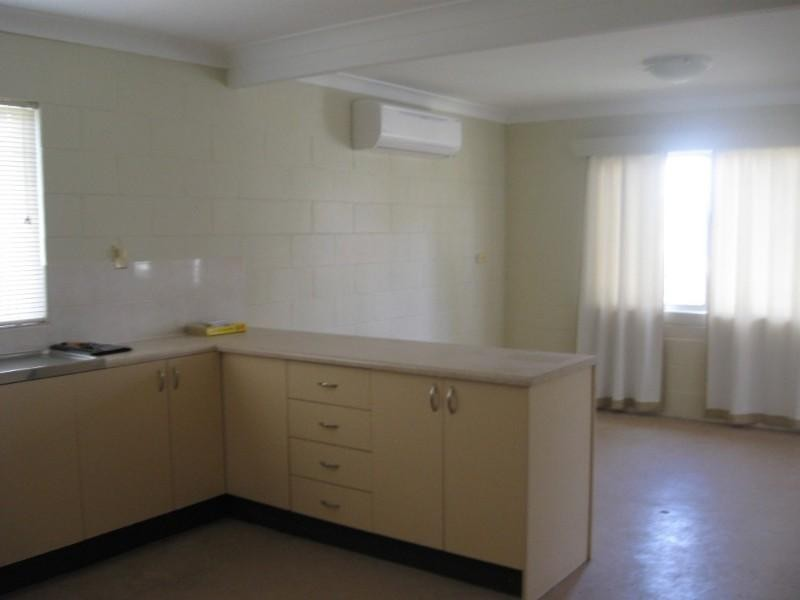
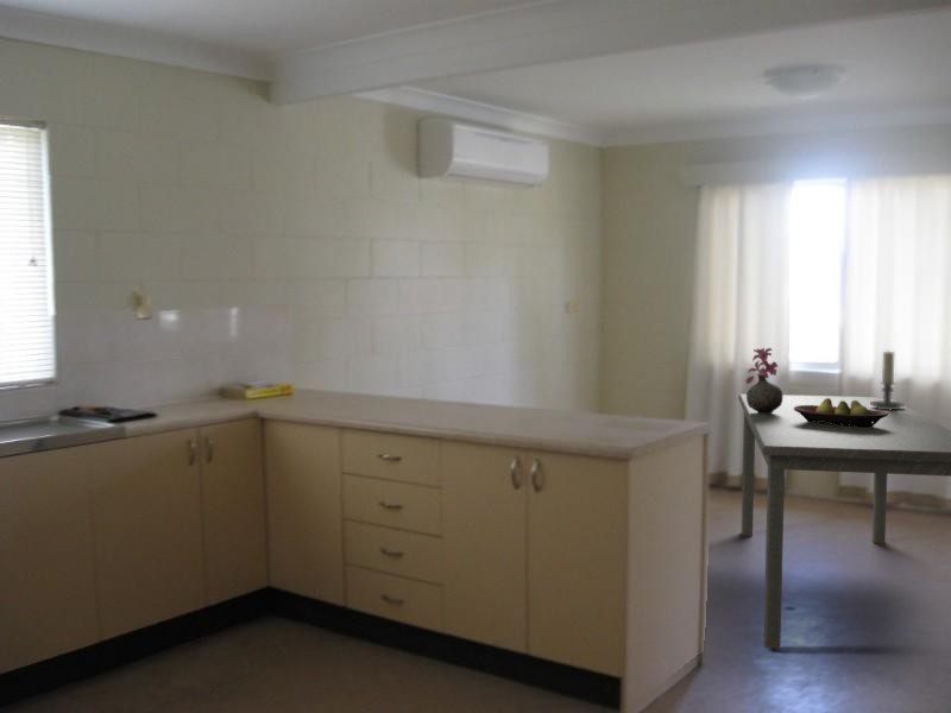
+ candle holder [870,349,905,410]
+ fruit bowl [794,398,889,428]
+ vase [745,347,783,414]
+ dining table [737,393,951,650]
